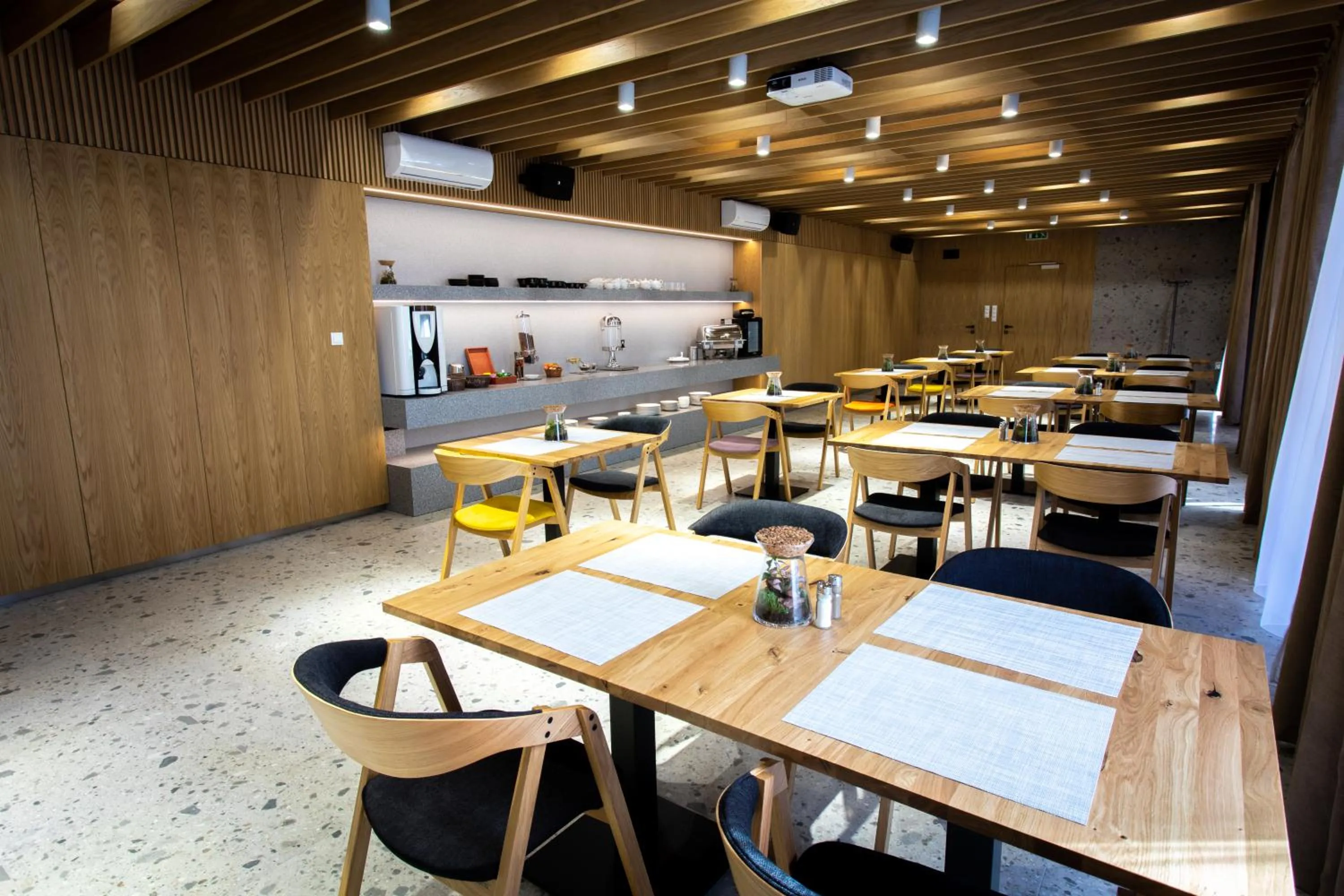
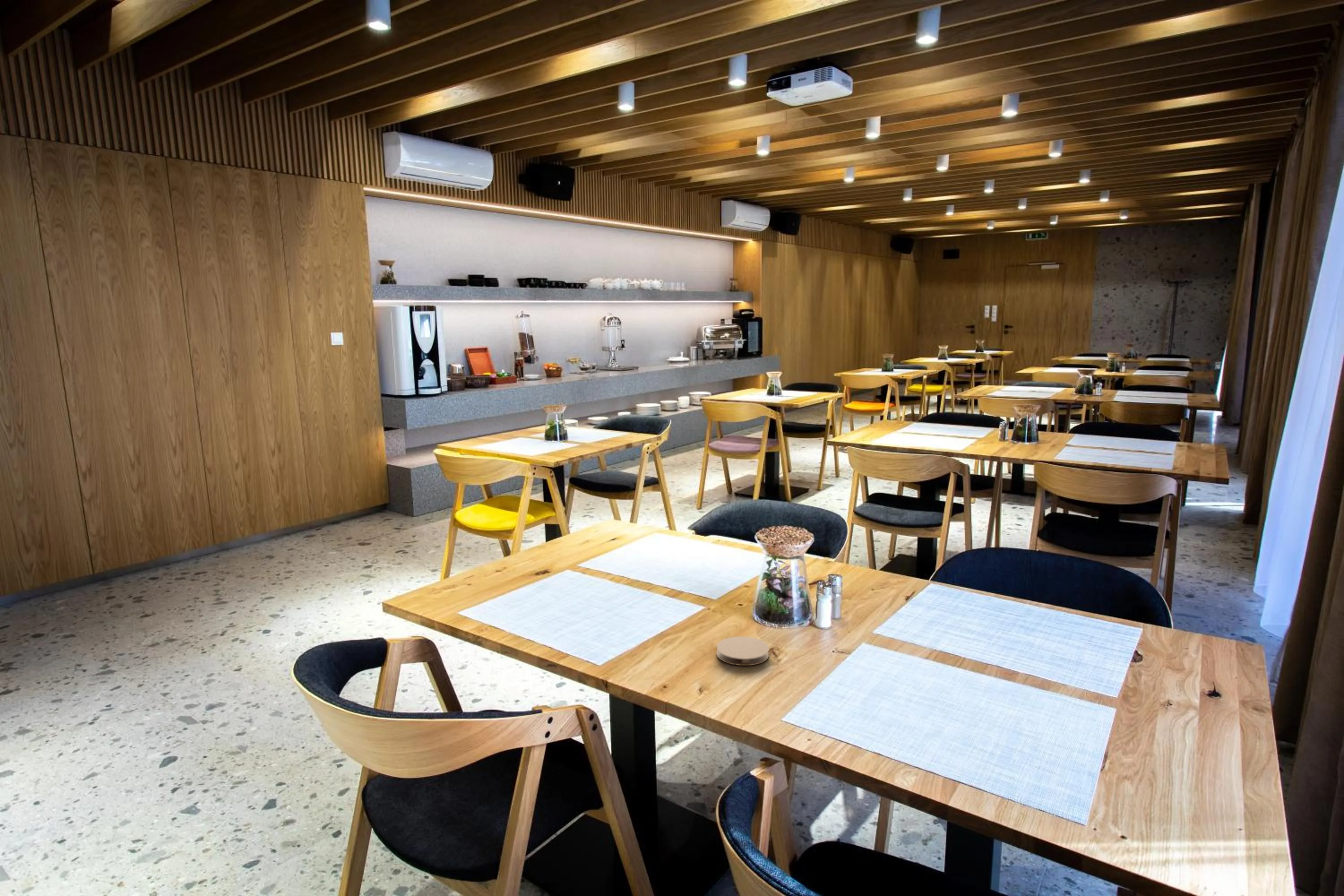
+ coaster [716,636,770,666]
